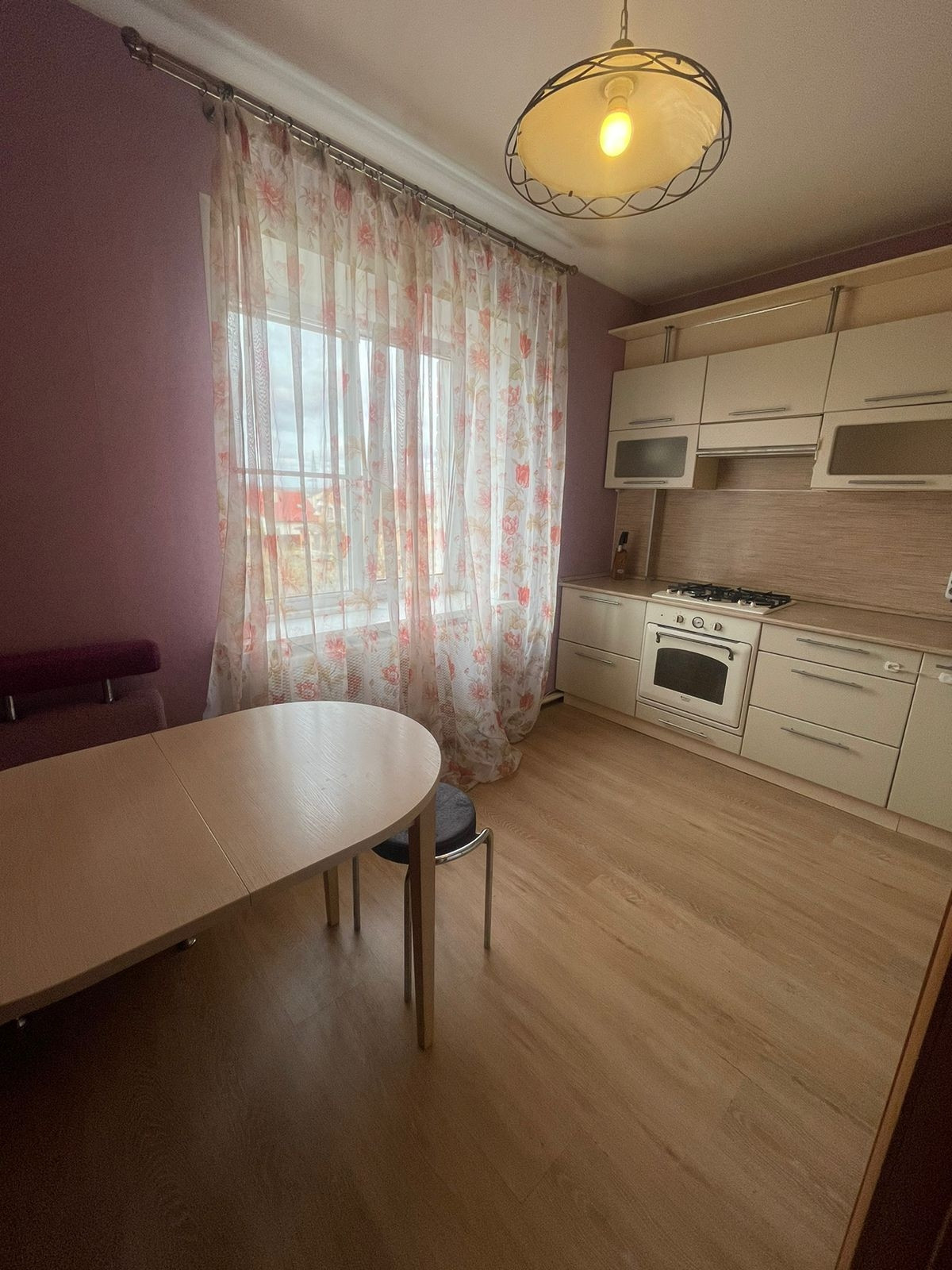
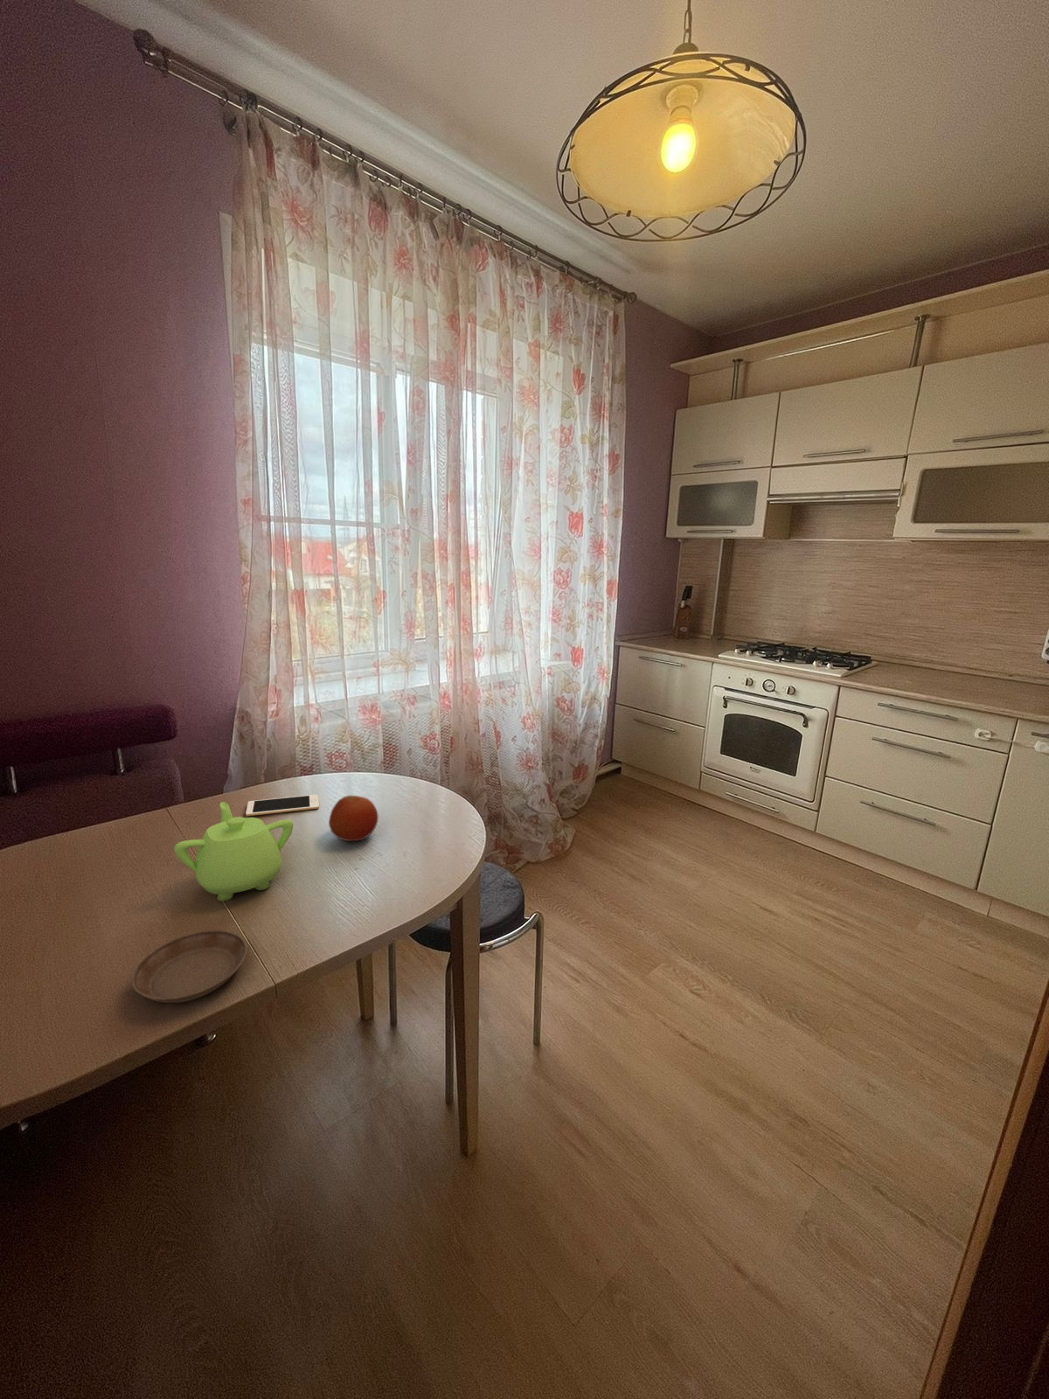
+ cell phone [245,794,320,816]
+ fruit [328,795,379,842]
+ teapot [173,801,294,901]
+ saucer [131,930,248,1004]
